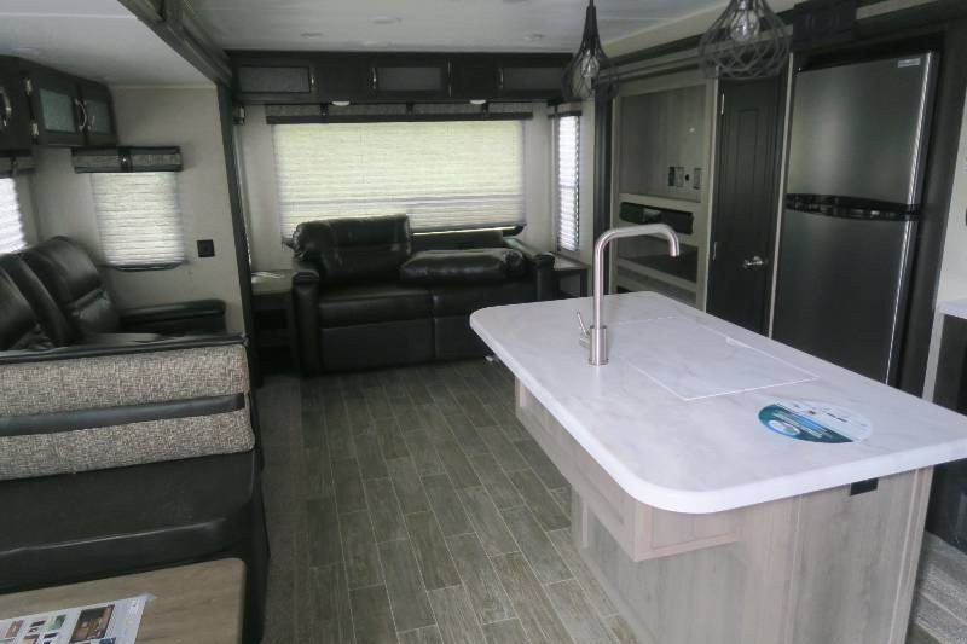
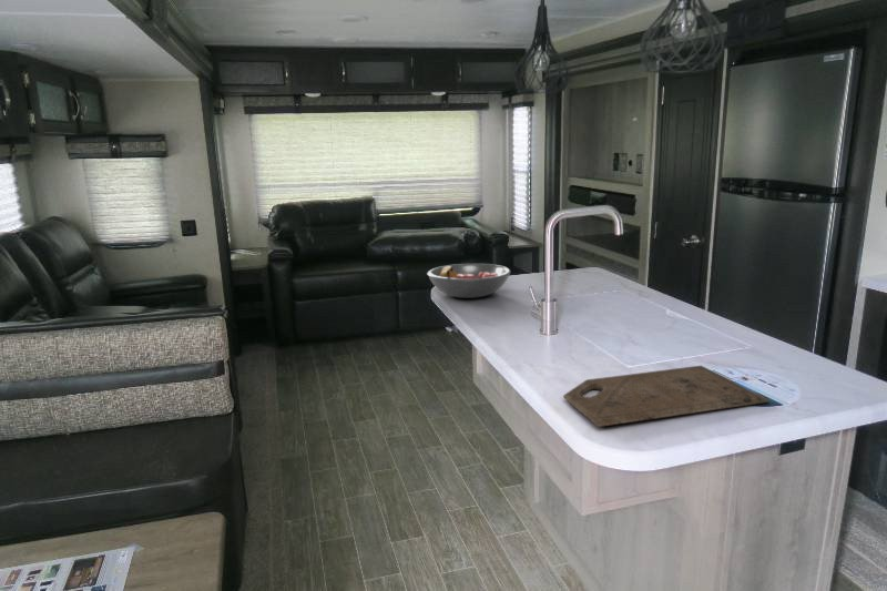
+ cutting board [562,365,772,428]
+ fruit bowl [426,263,512,299]
